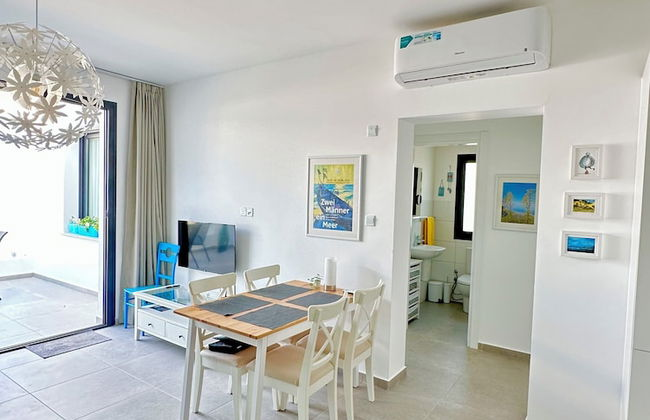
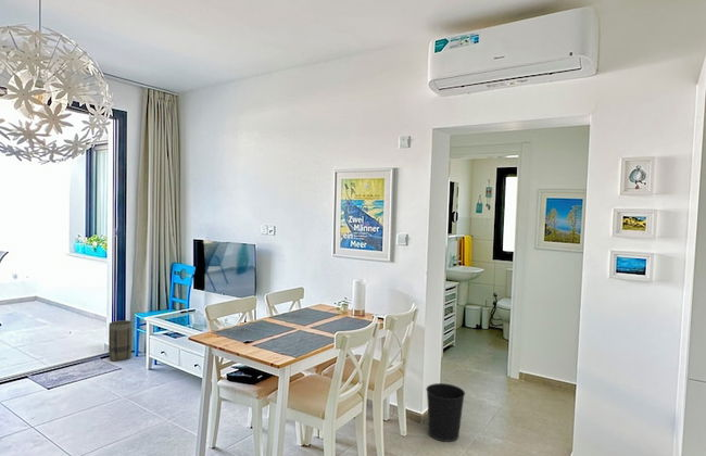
+ wastebasket [425,382,466,443]
+ basket [108,319,133,363]
